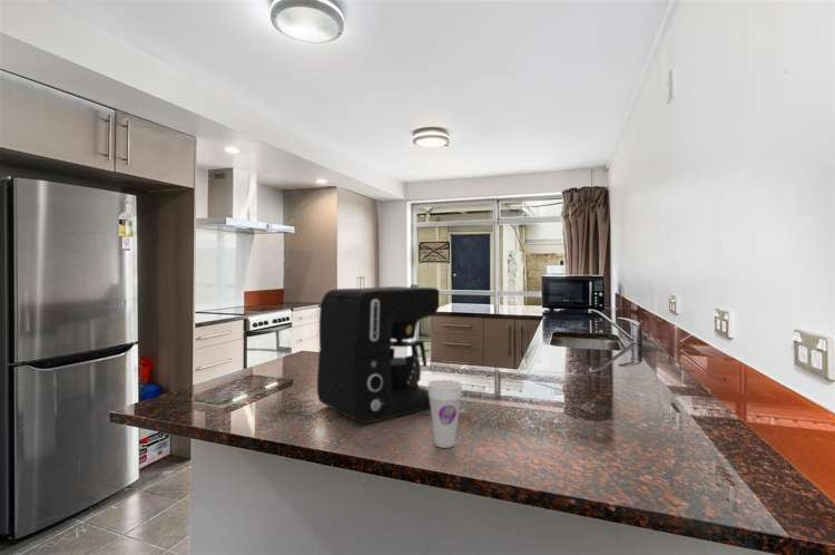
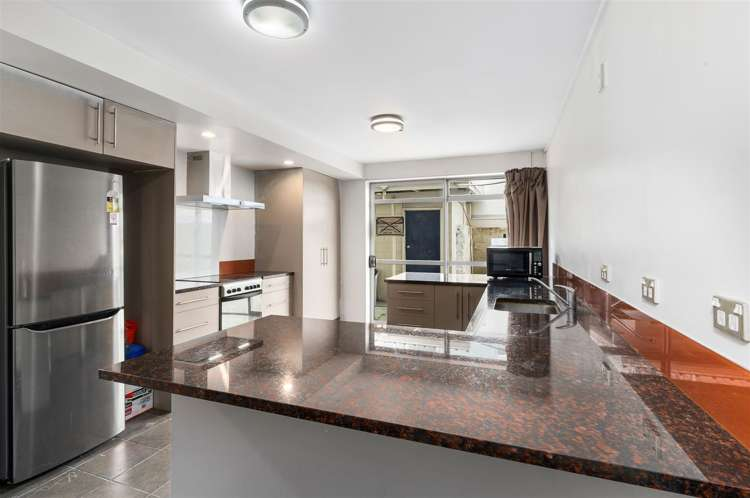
- coffee maker [316,285,441,425]
- cup [426,379,463,449]
